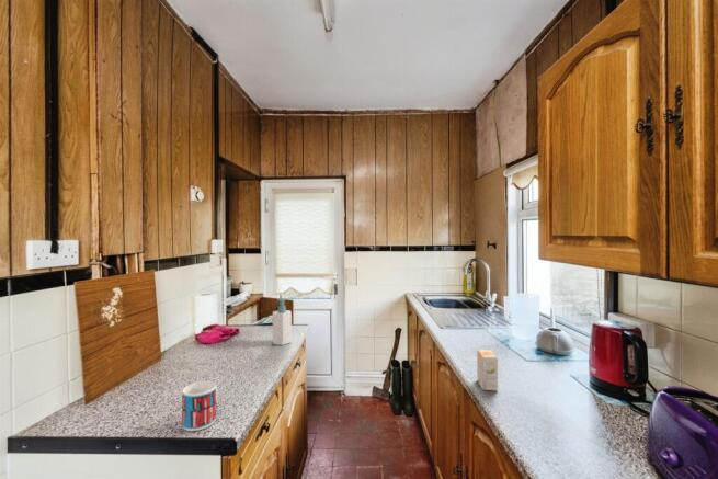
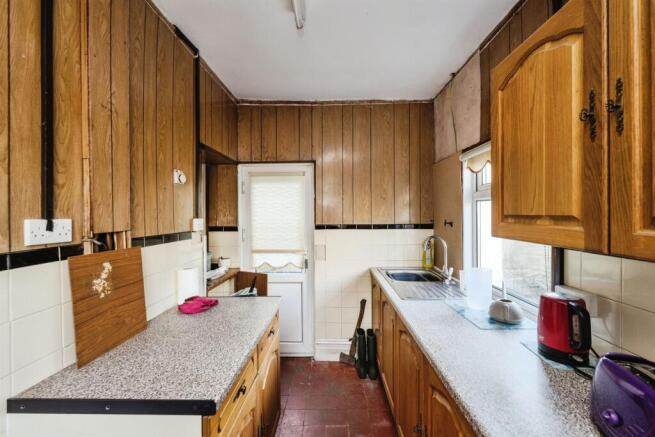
- mug [181,380,218,432]
- tea box [476,349,499,391]
- soap bottle [272,298,293,346]
